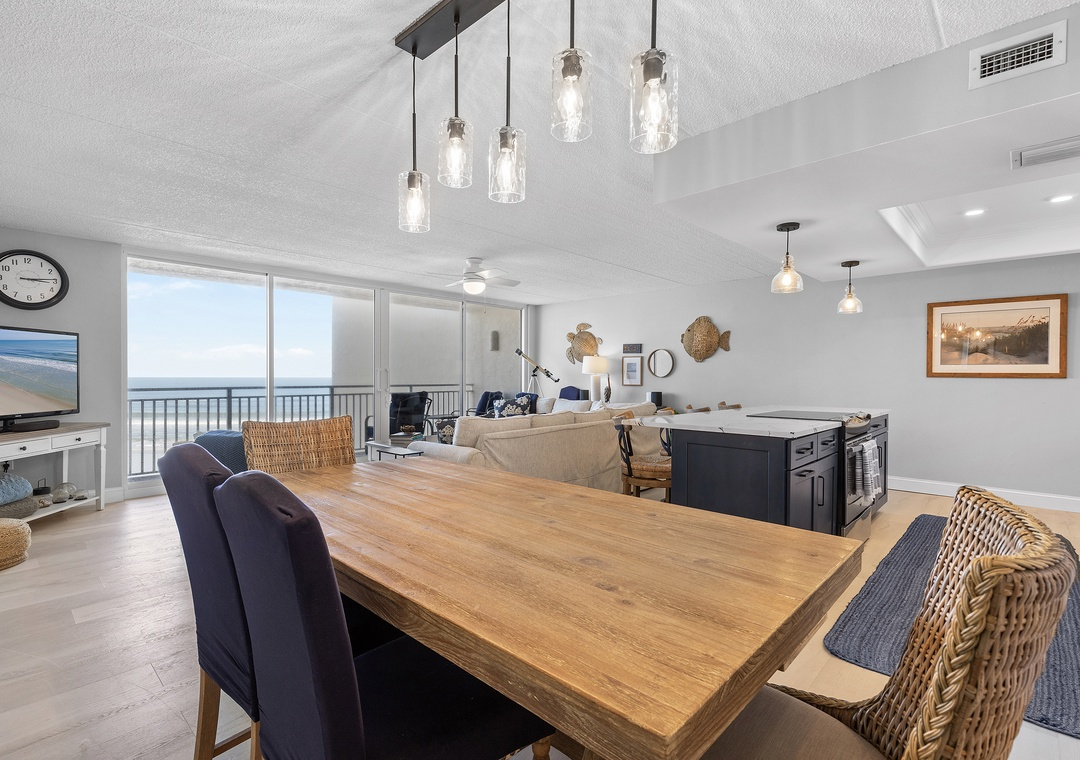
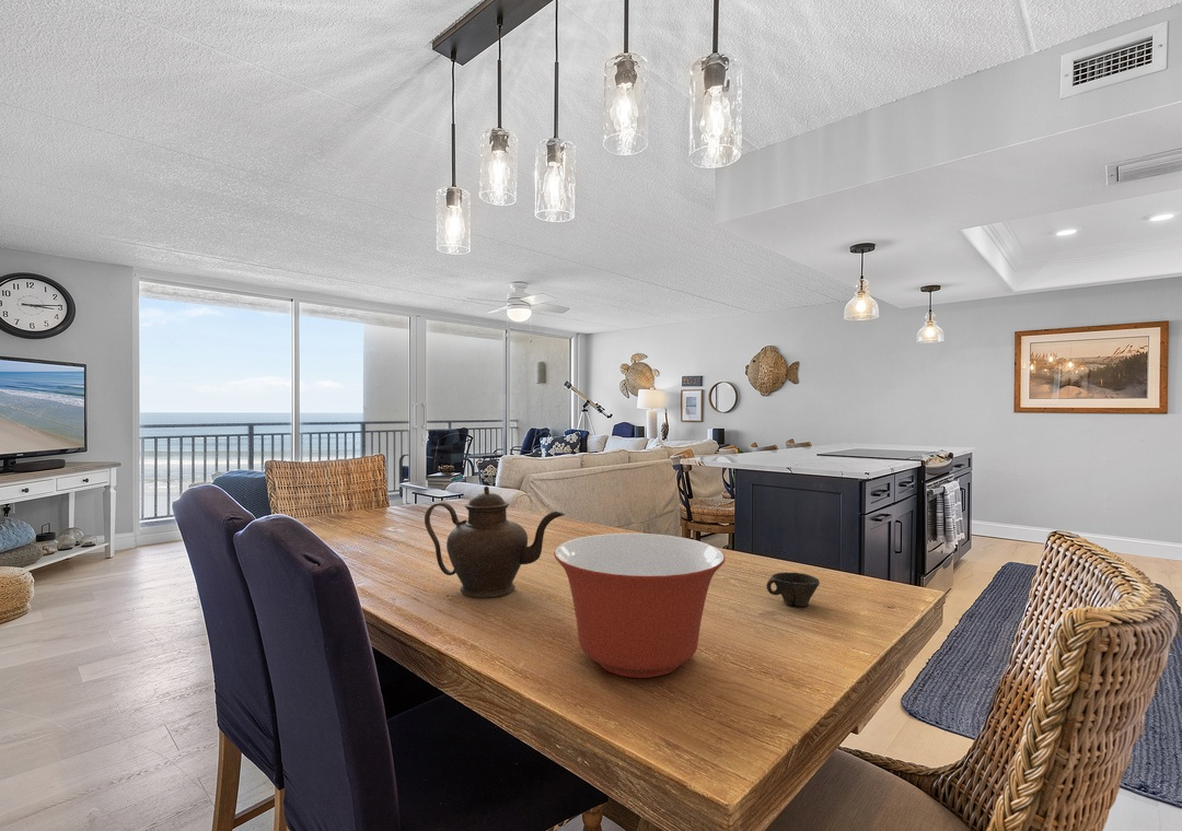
+ cup [765,571,821,608]
+ teapot [424,485,566,599]
+ mixing bowl [553,532,726,679]
